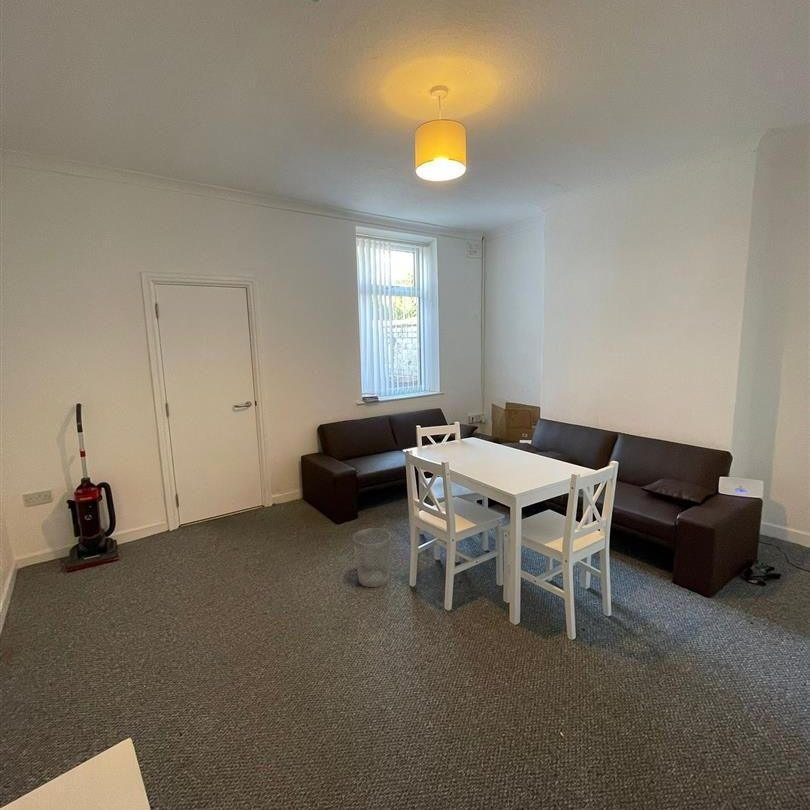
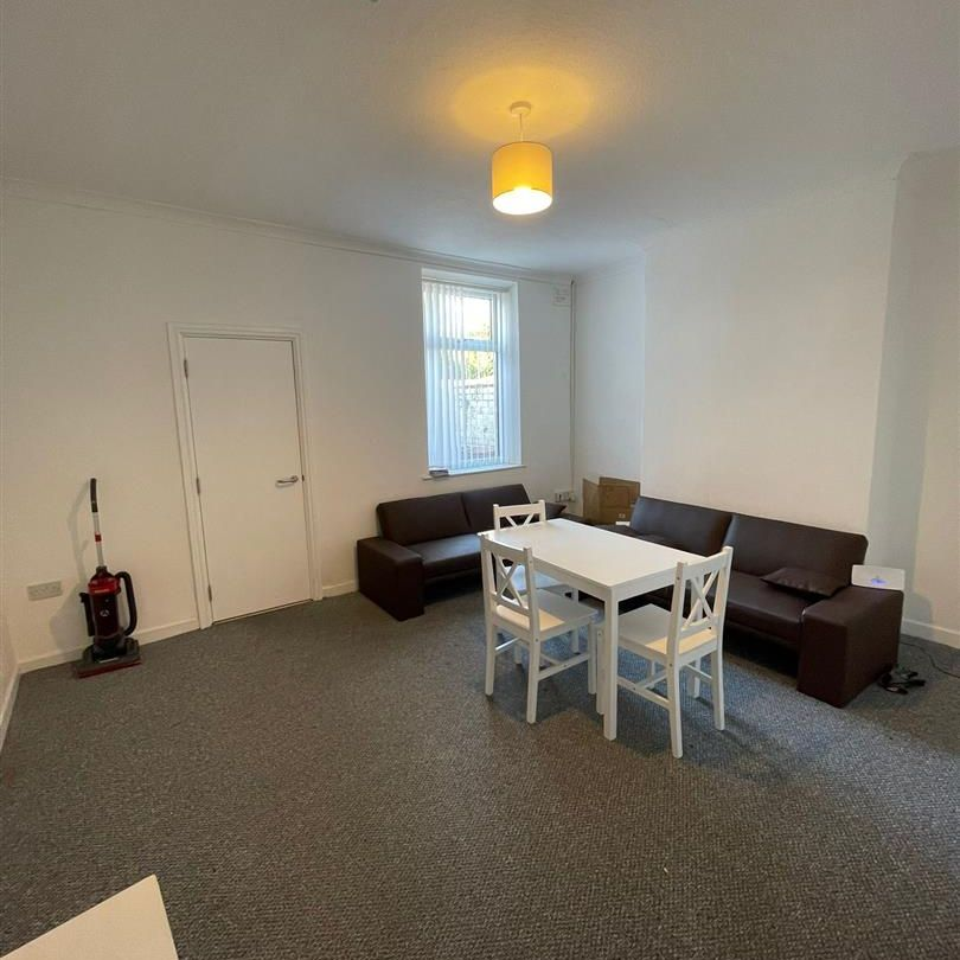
- wastebasket [352,527,392,588]
